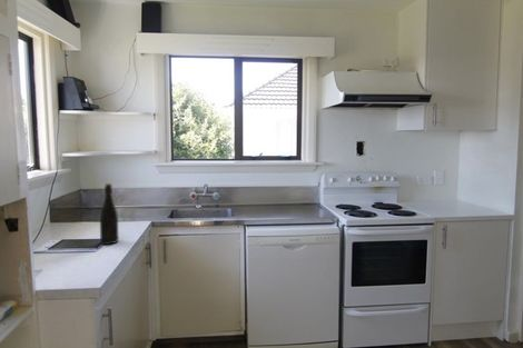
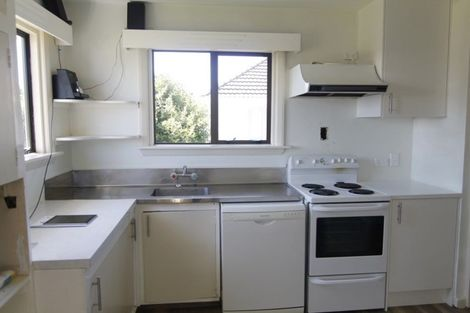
- bottle [99,182,119,246]
